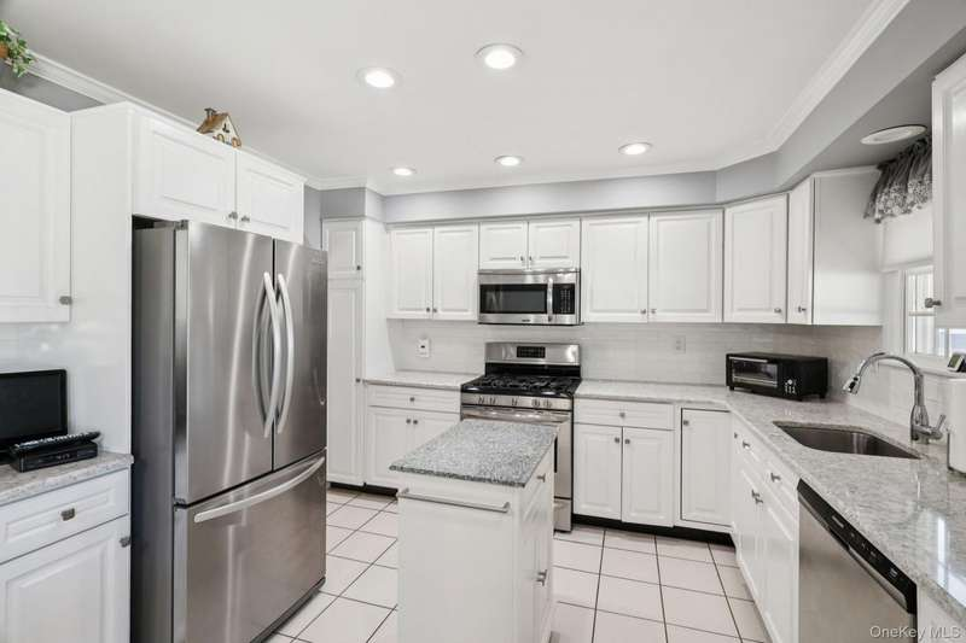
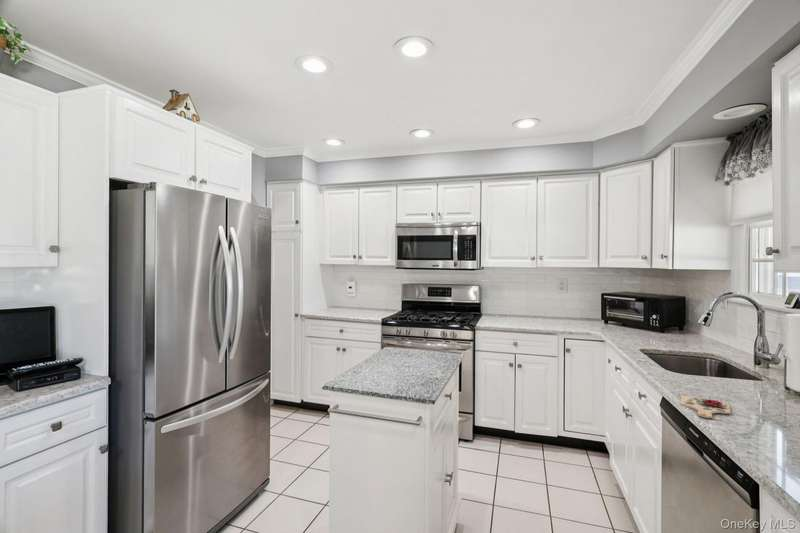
+ cutting board [679,394,731,419]
